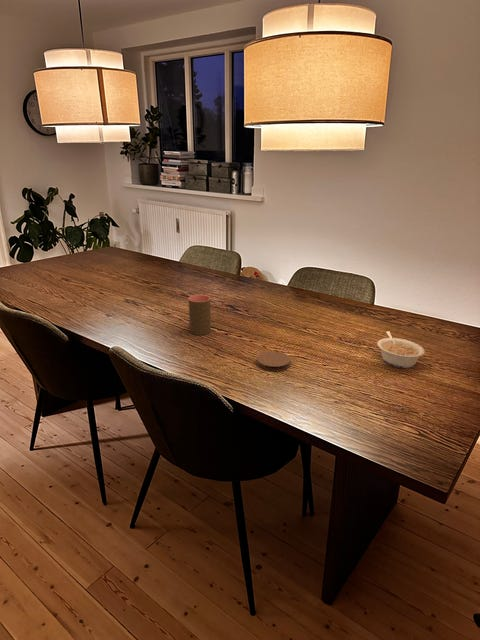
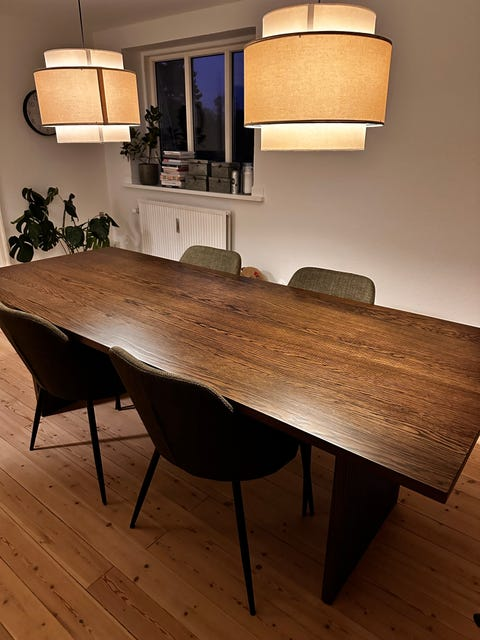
- cup [188,294,212,336]
- coaster [256,350,291,372]
- legume [376,330,426,369]
